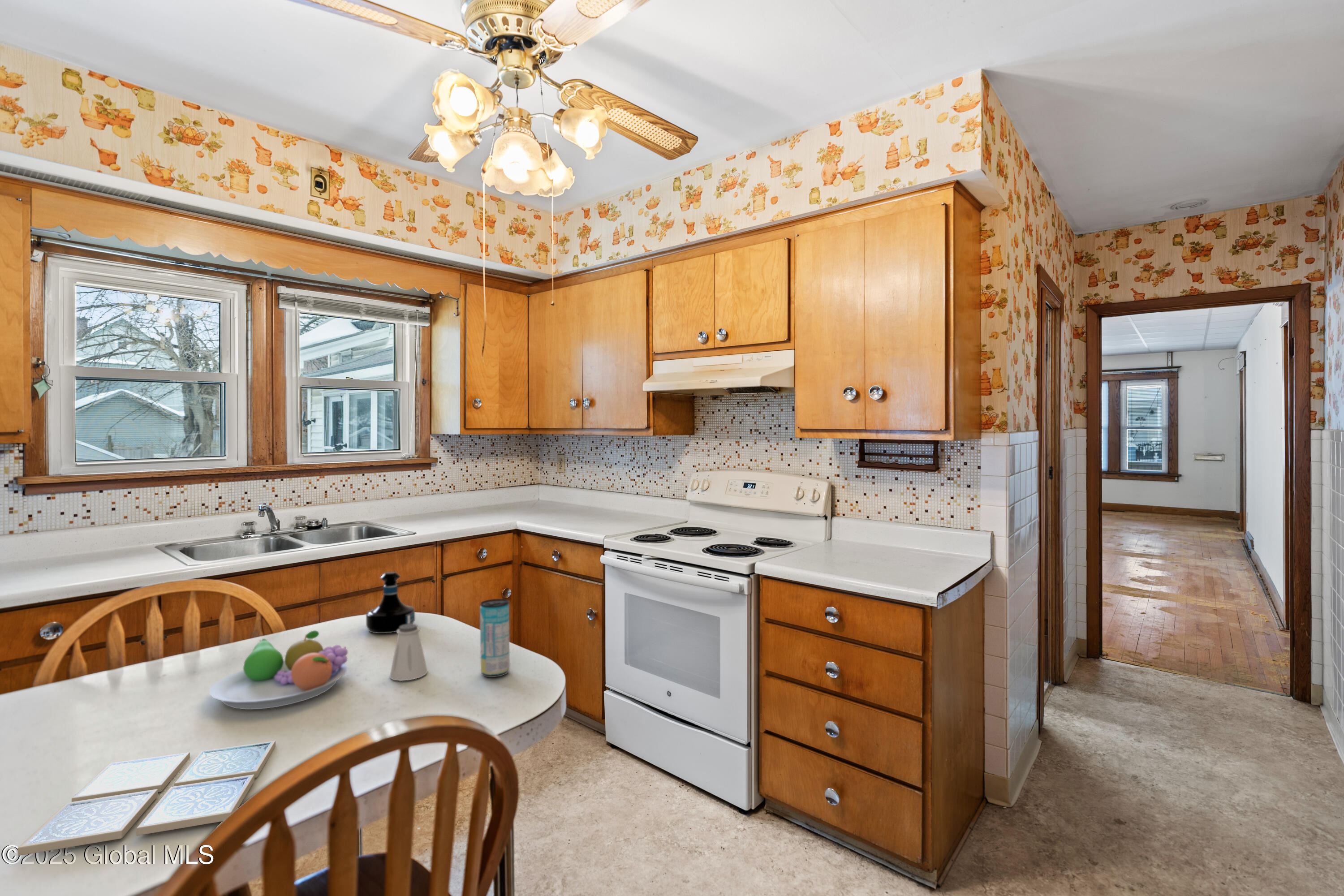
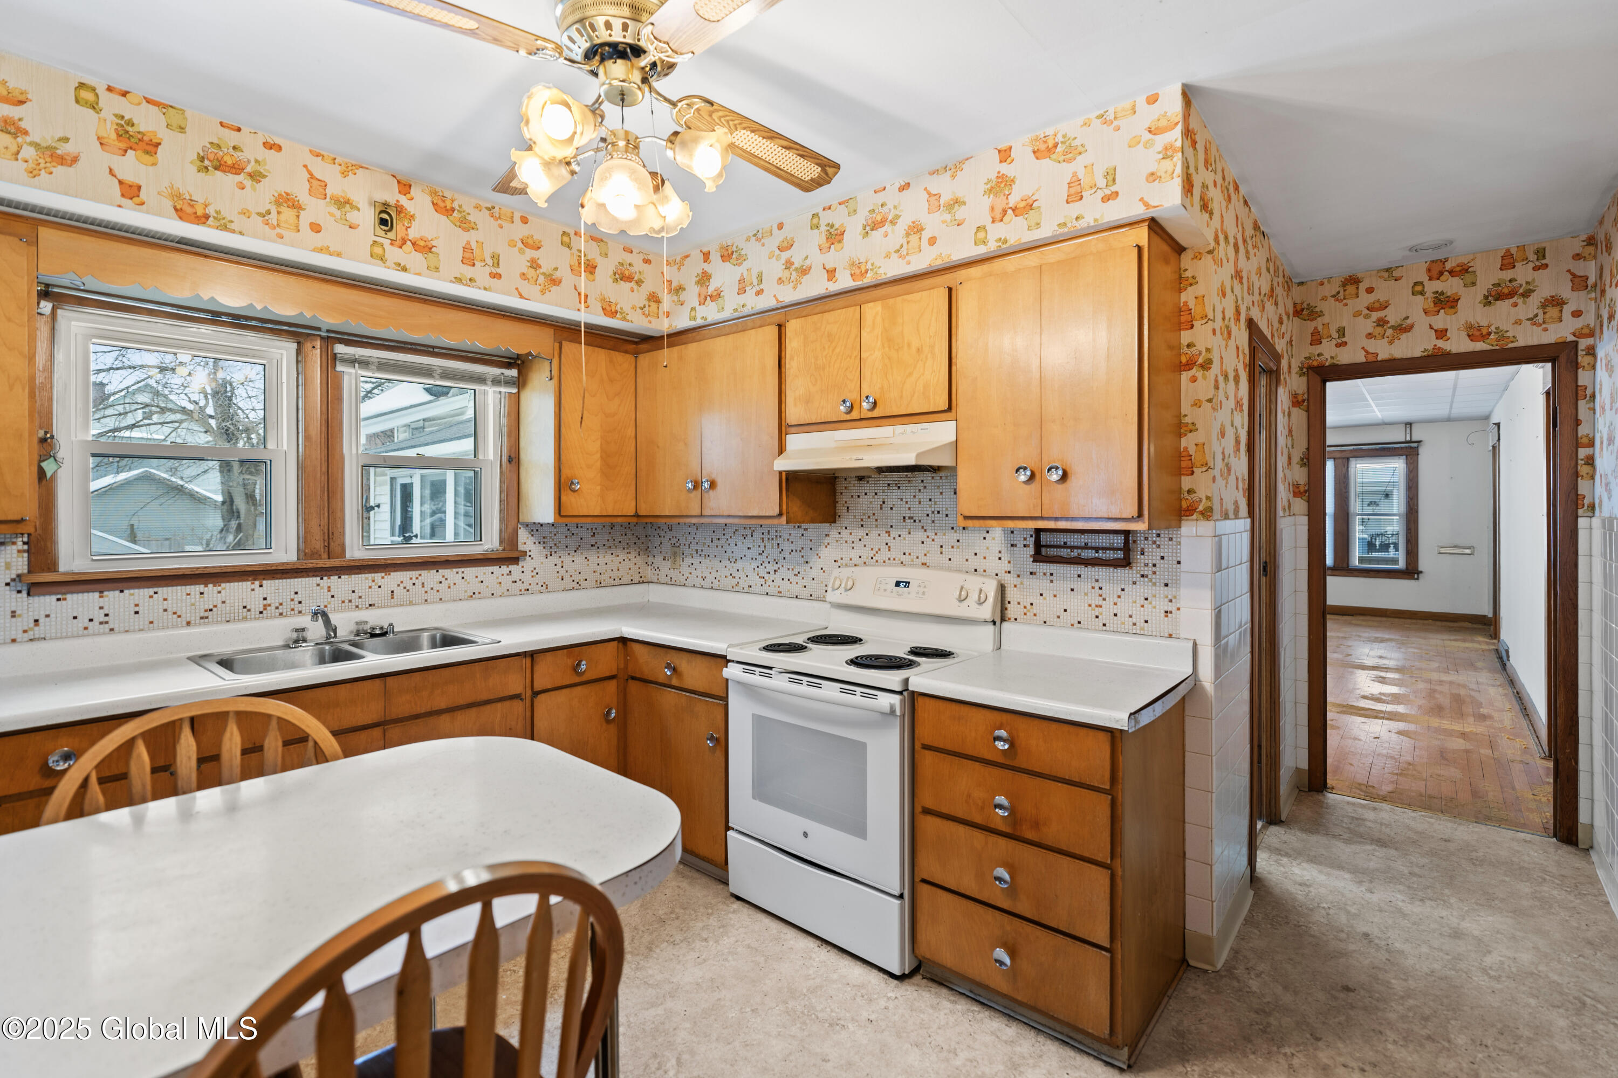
- beverage can [480,599,510,678]
- saltshaker [389,624,428,681]
- fruit bowl [208,630,349,710]
- drink coaster [17,741,276,856]
- tequila bottle [366,571,415,634]
